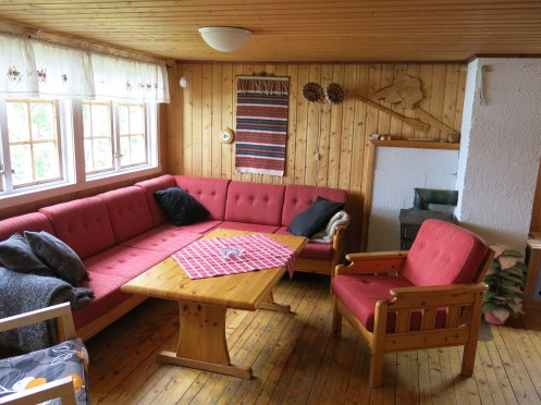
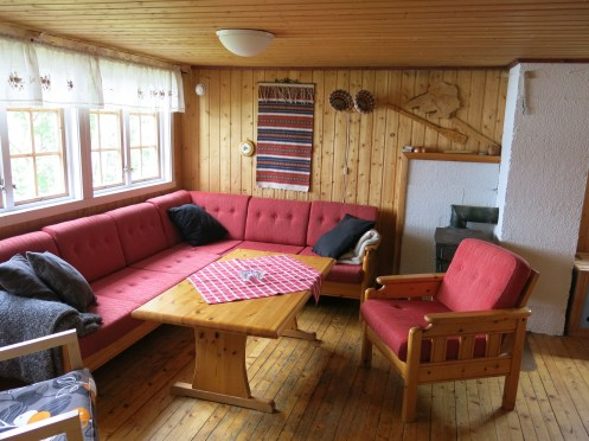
- decorative plant [481,242,530,326]
